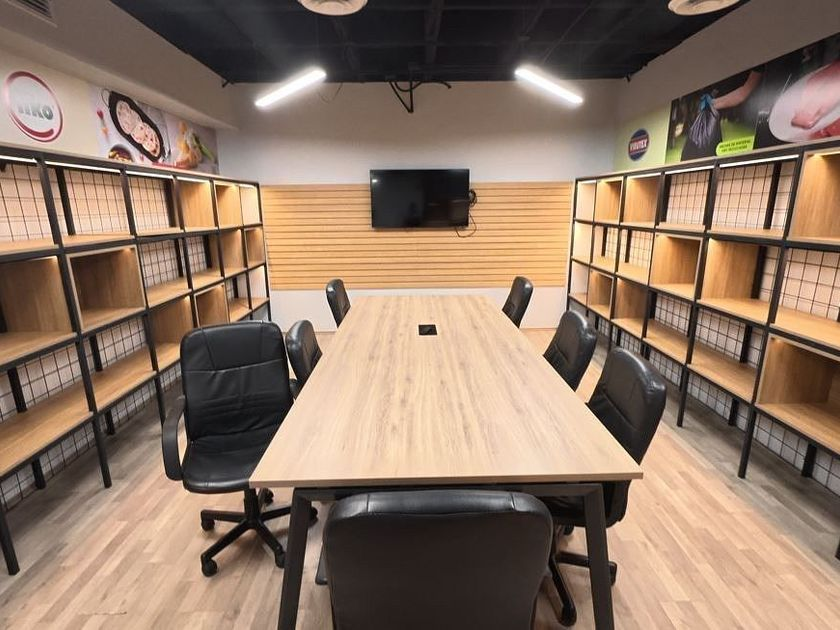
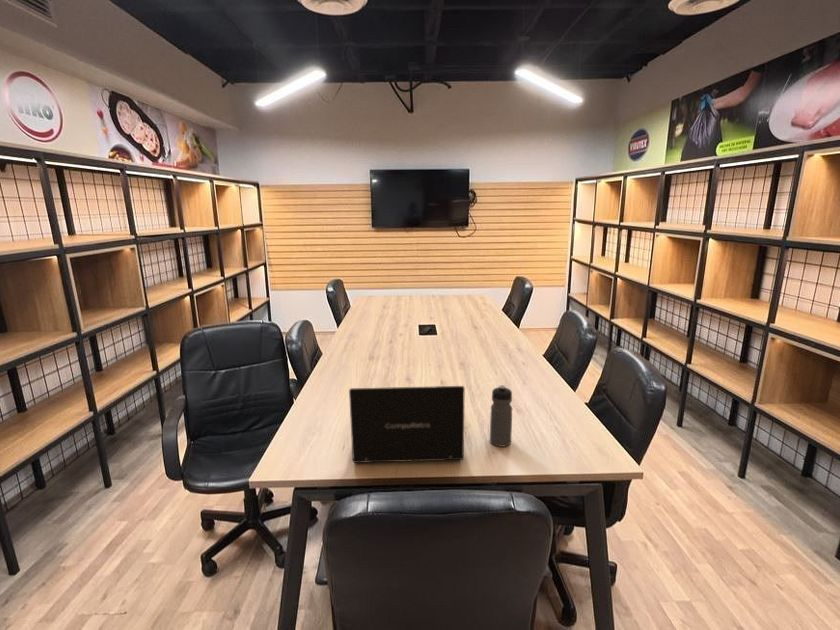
+ water bottle [489,384,513,448]
+ laptop [348,385,466,464]
